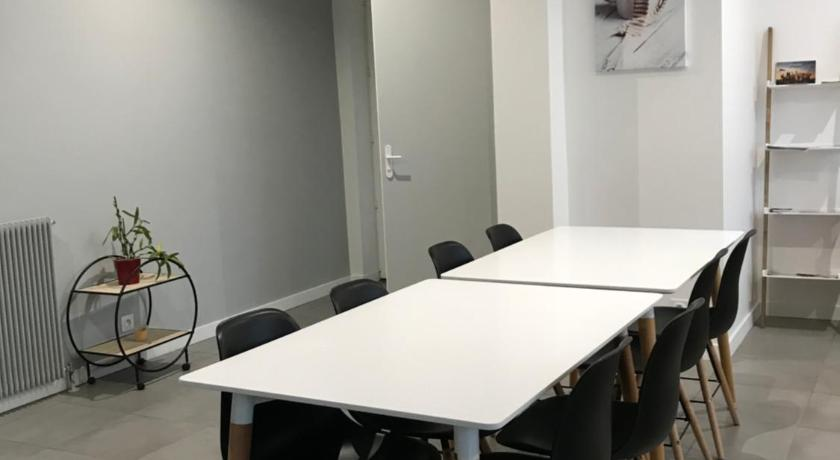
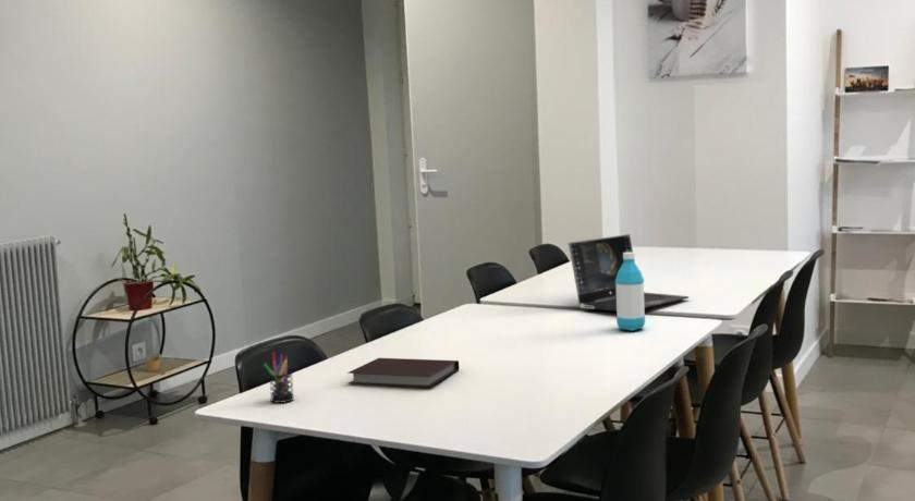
+ notebook [346,357,460,389]
+ pen holder [263,351,295,404]
+ water bottle [615,252,646,332]
+ laptop computer [568,233,690,313]
